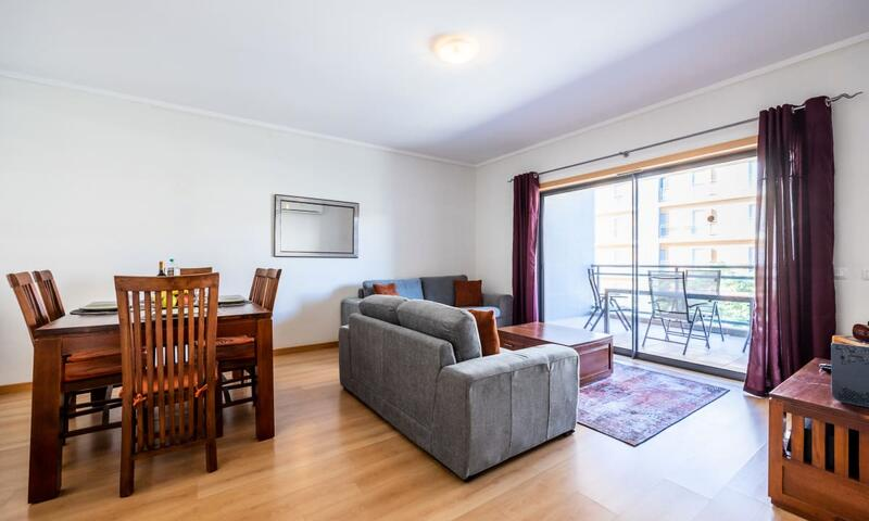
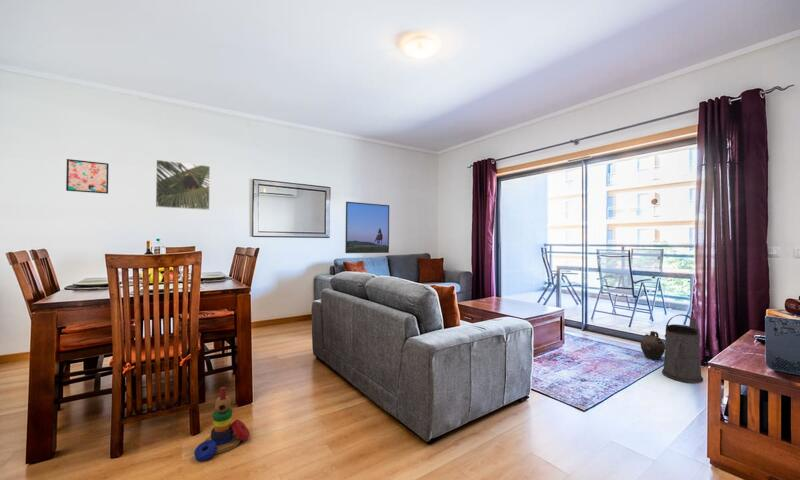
+ watering can [661,313,704,384]
+ stacking toy [193,386,251,462]
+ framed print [344,201,390,254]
+ ceramic jug [640,330,665,361]
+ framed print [155,159,211,211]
+ wall art [65,158,110,195]
